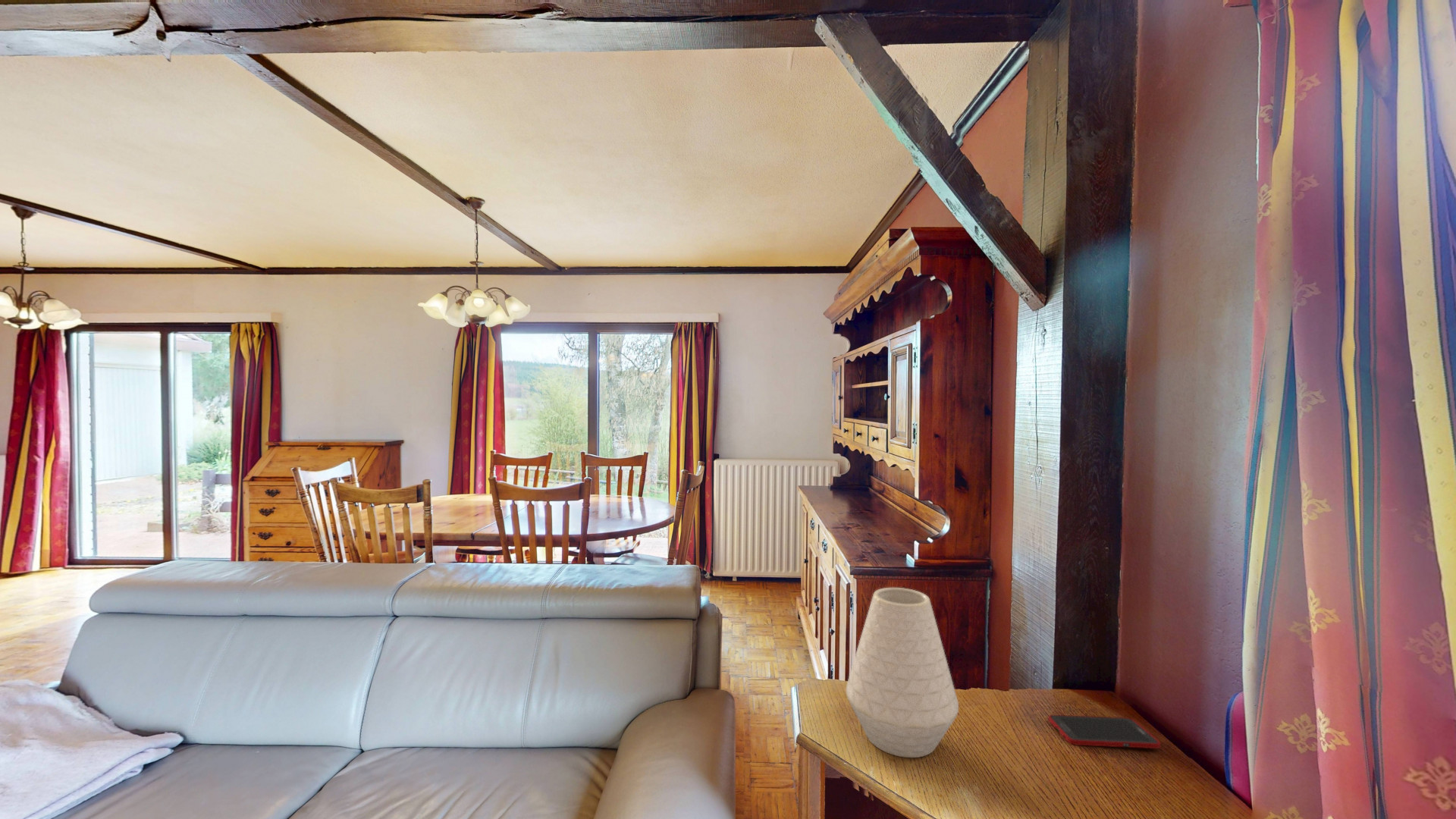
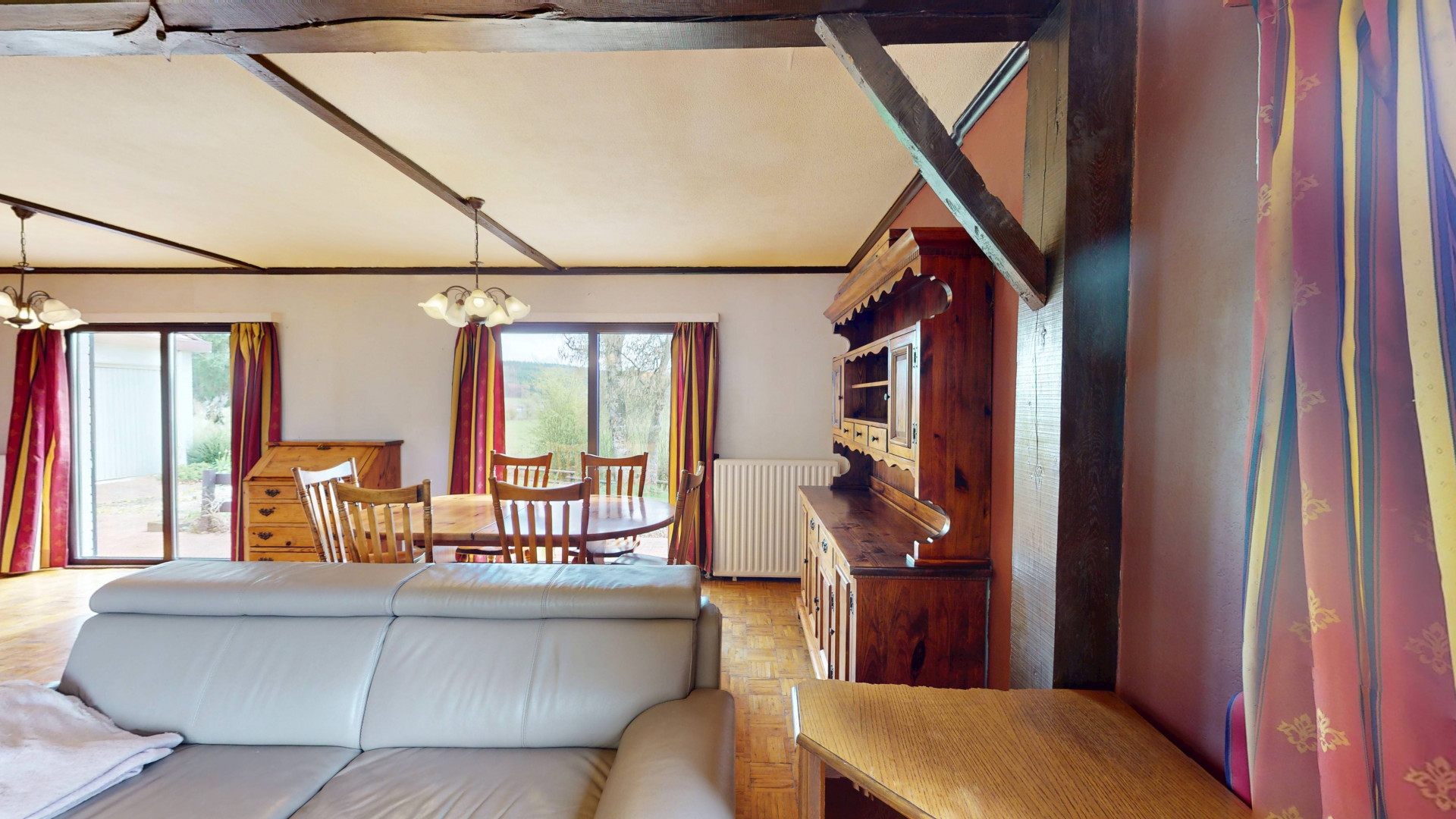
- vase [846,587,959,758]
- cell phone [1048,714,1161,749]
